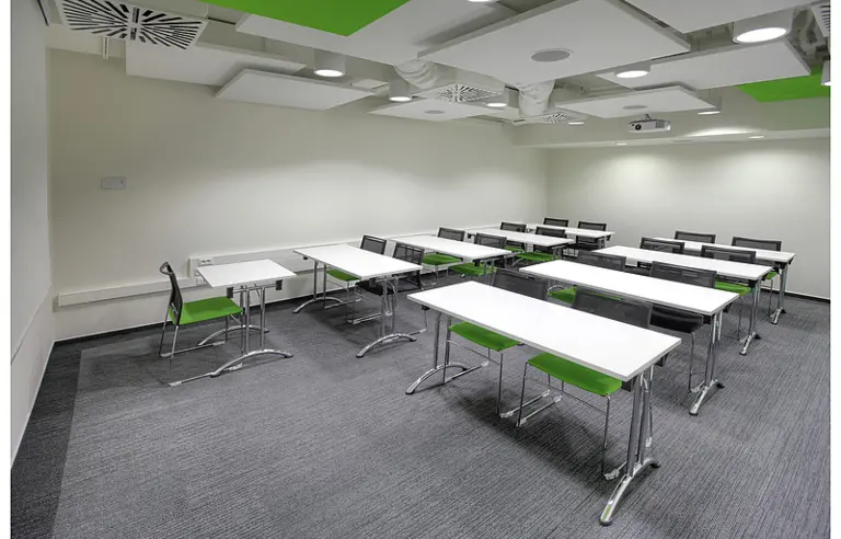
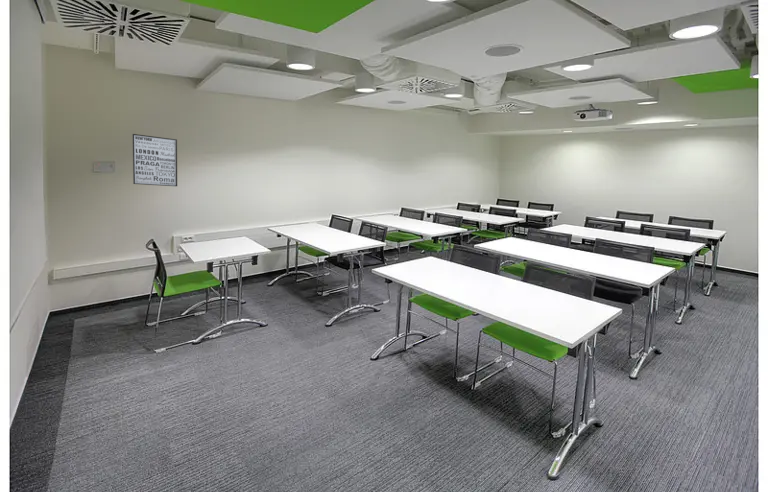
+ wall art [131,133,178,187]
